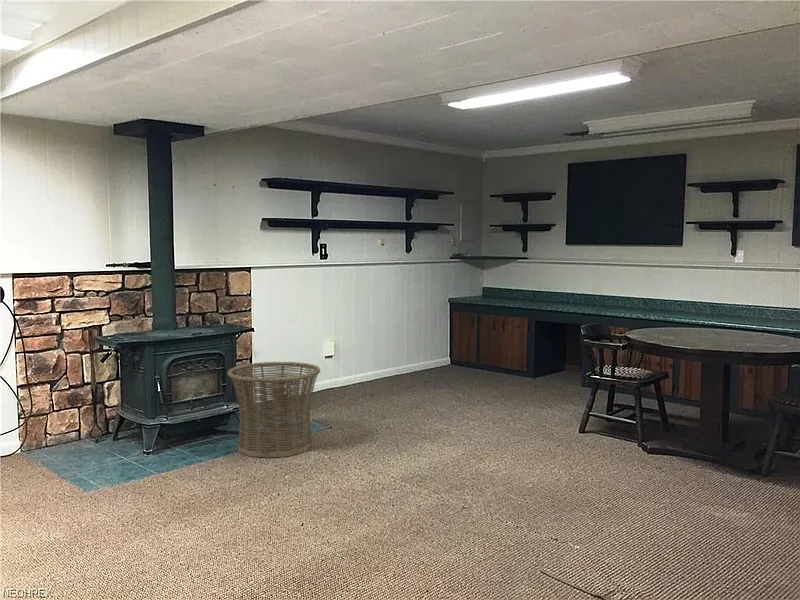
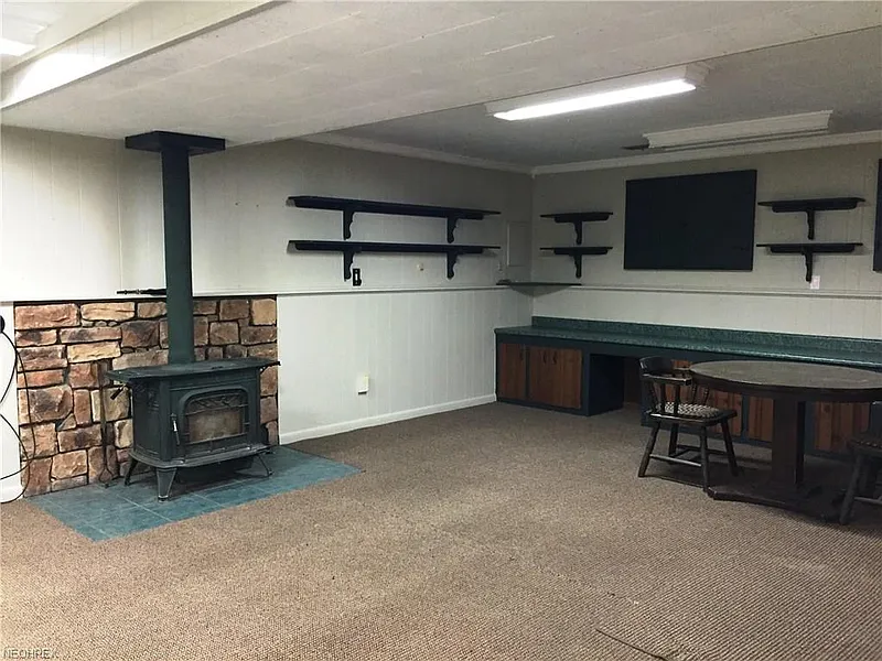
- basket [226,360,321,459]
